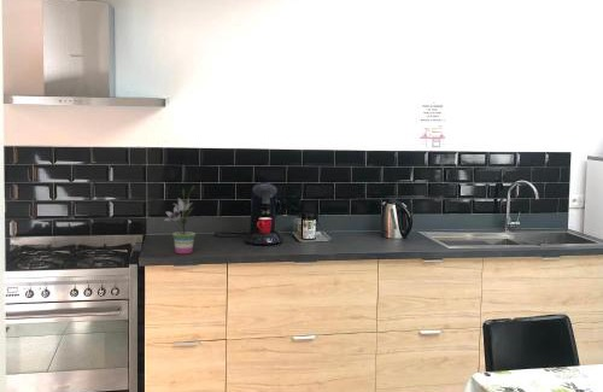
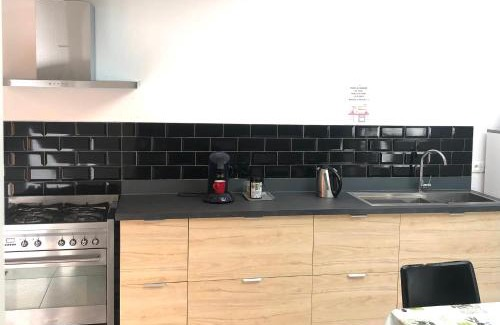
- potted plant [163,185,197,254]
